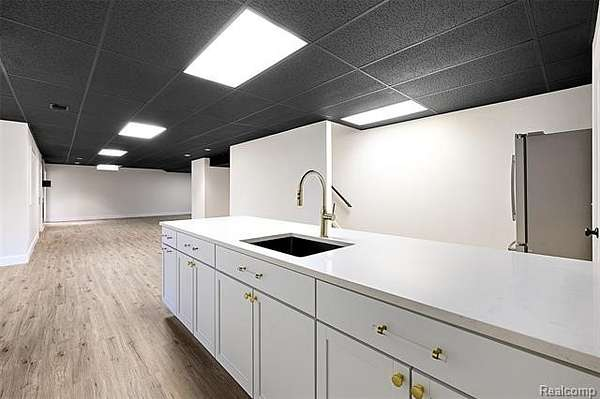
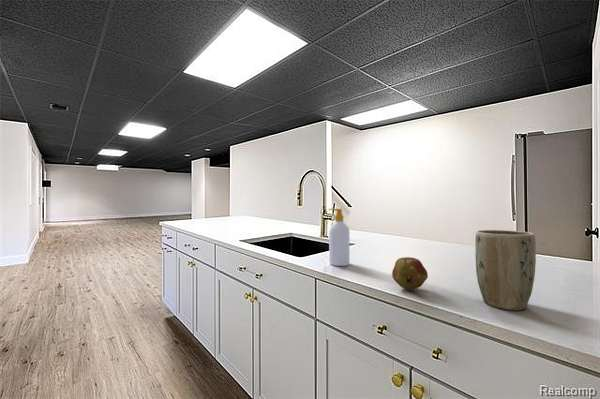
+ plant pot [474,229,537,312]
+ soap bottle [327,208,350,267]
+ fruit [391,256,429,291]
